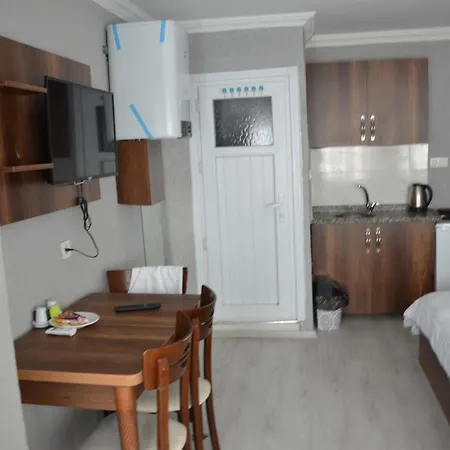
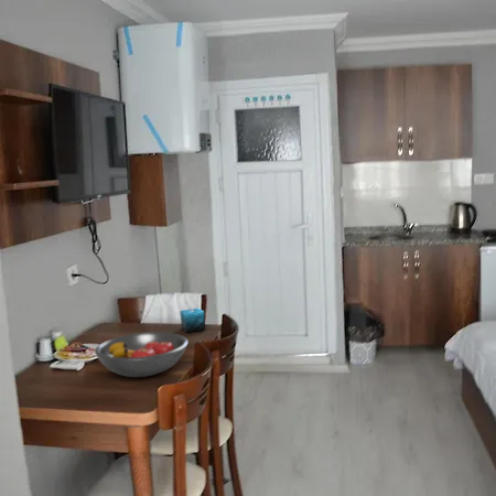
+ fruit bowl [94,331,190,378]
+ candle [179,308,206,334]
